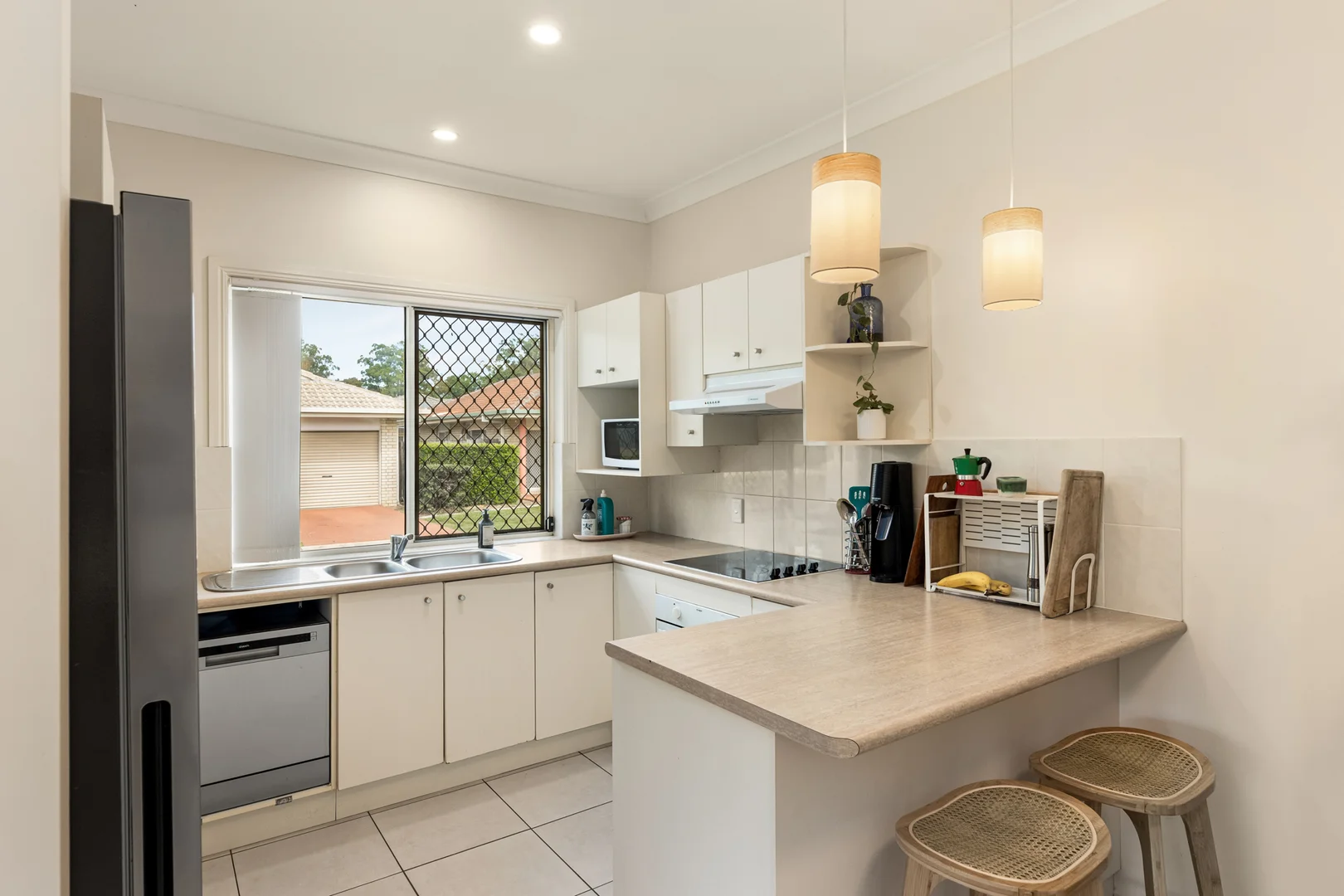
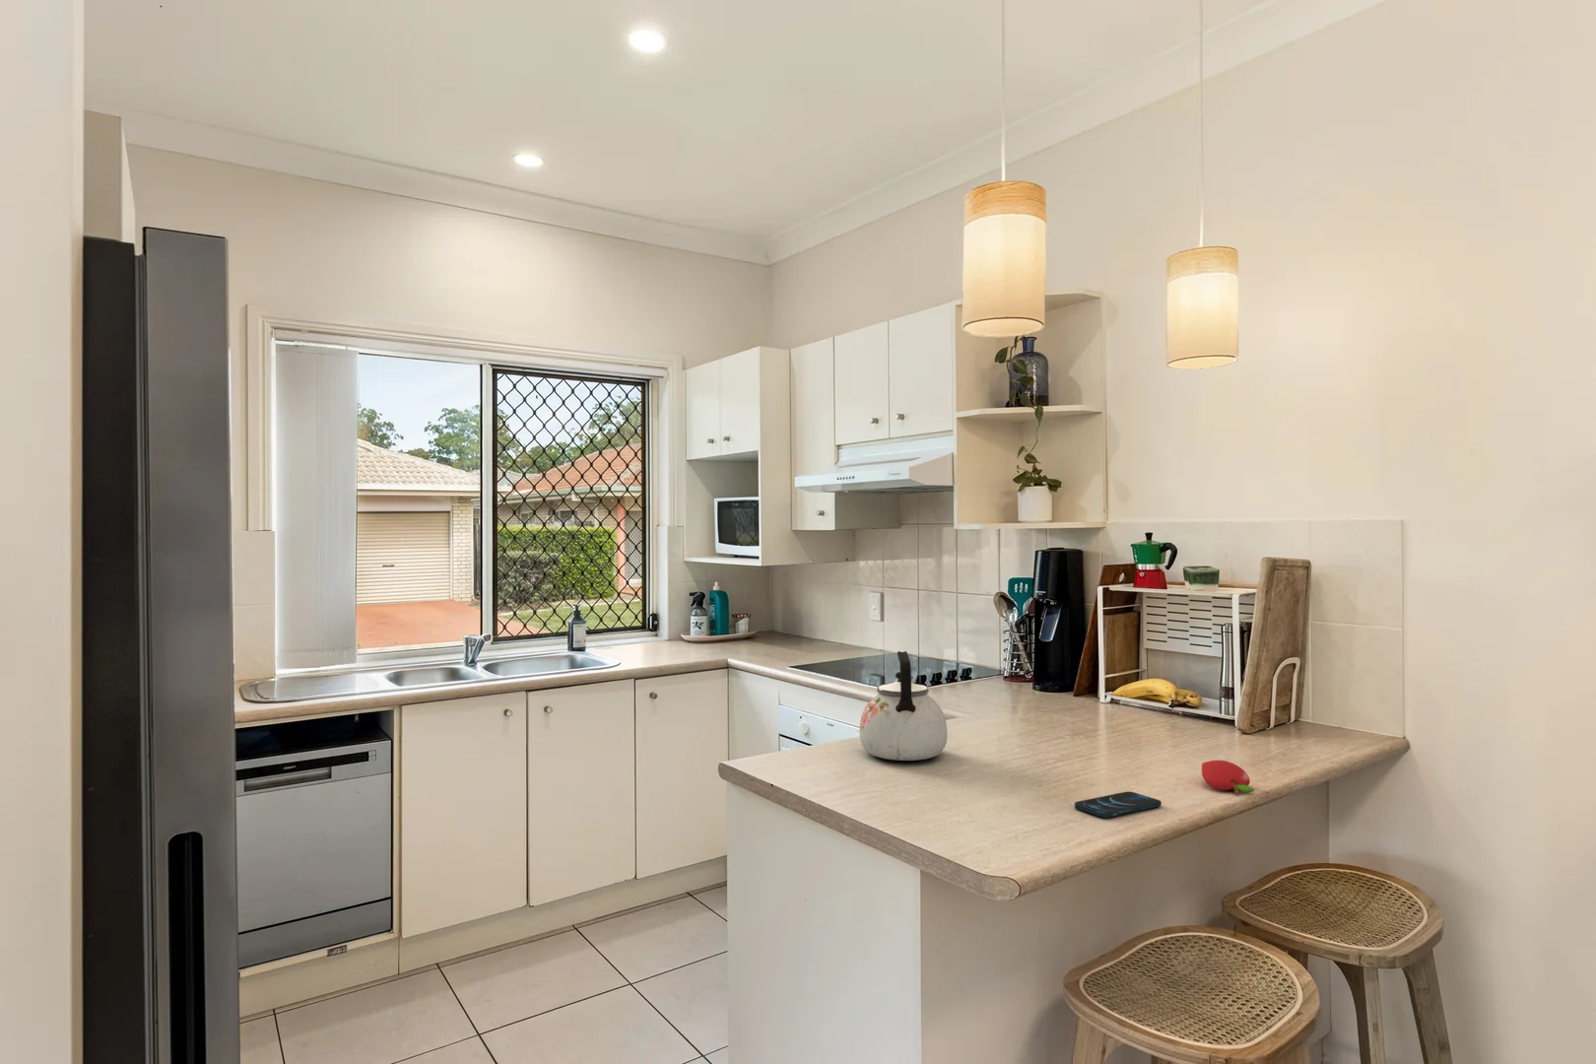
+ smartphone [1074,791,1163,818]
+ kettle [859,651,949,761]
+ fruit [1201,760,1255,796]
